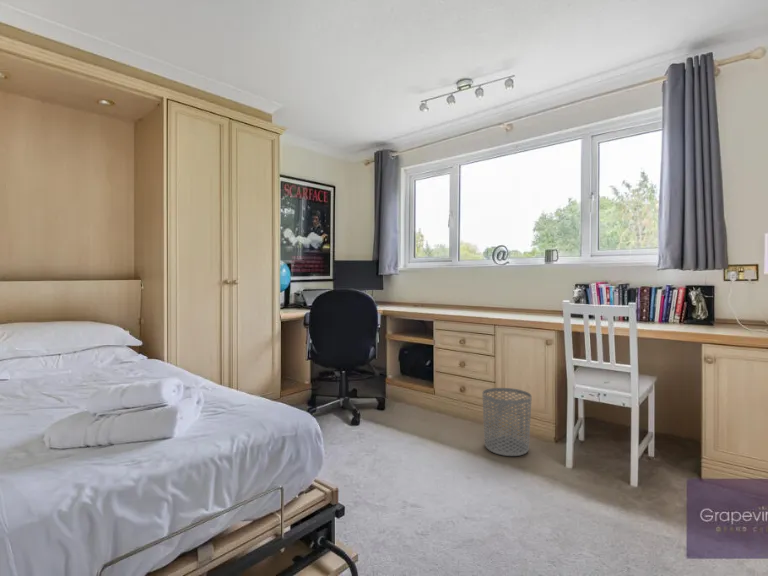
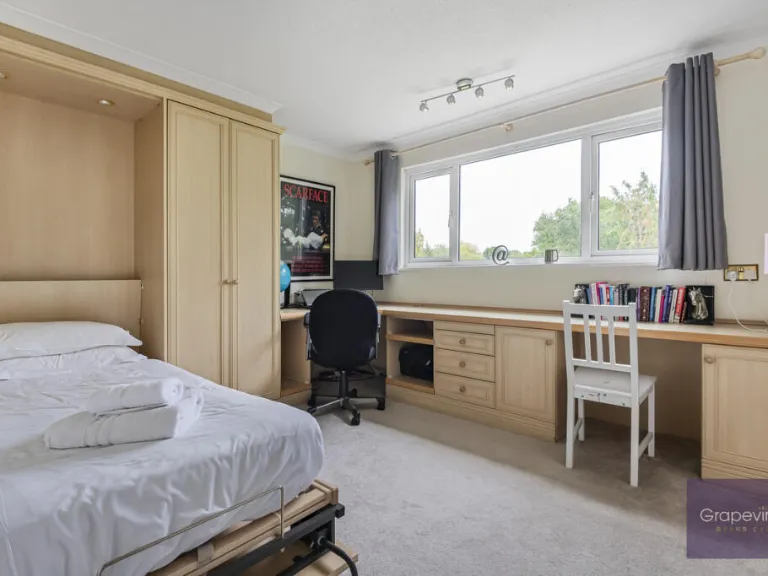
- waste bin [482,387,532,457]
